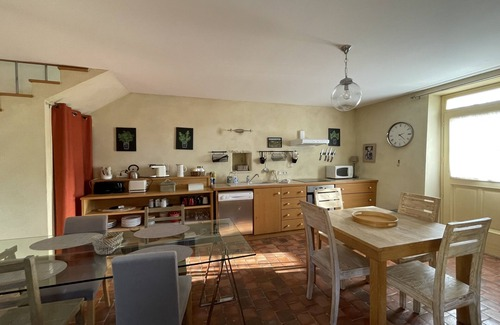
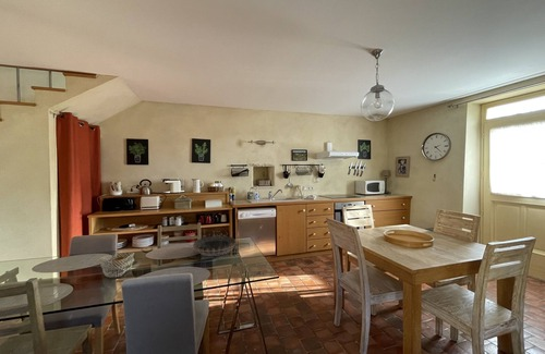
+ decorative bowl [192,235,238,257]
